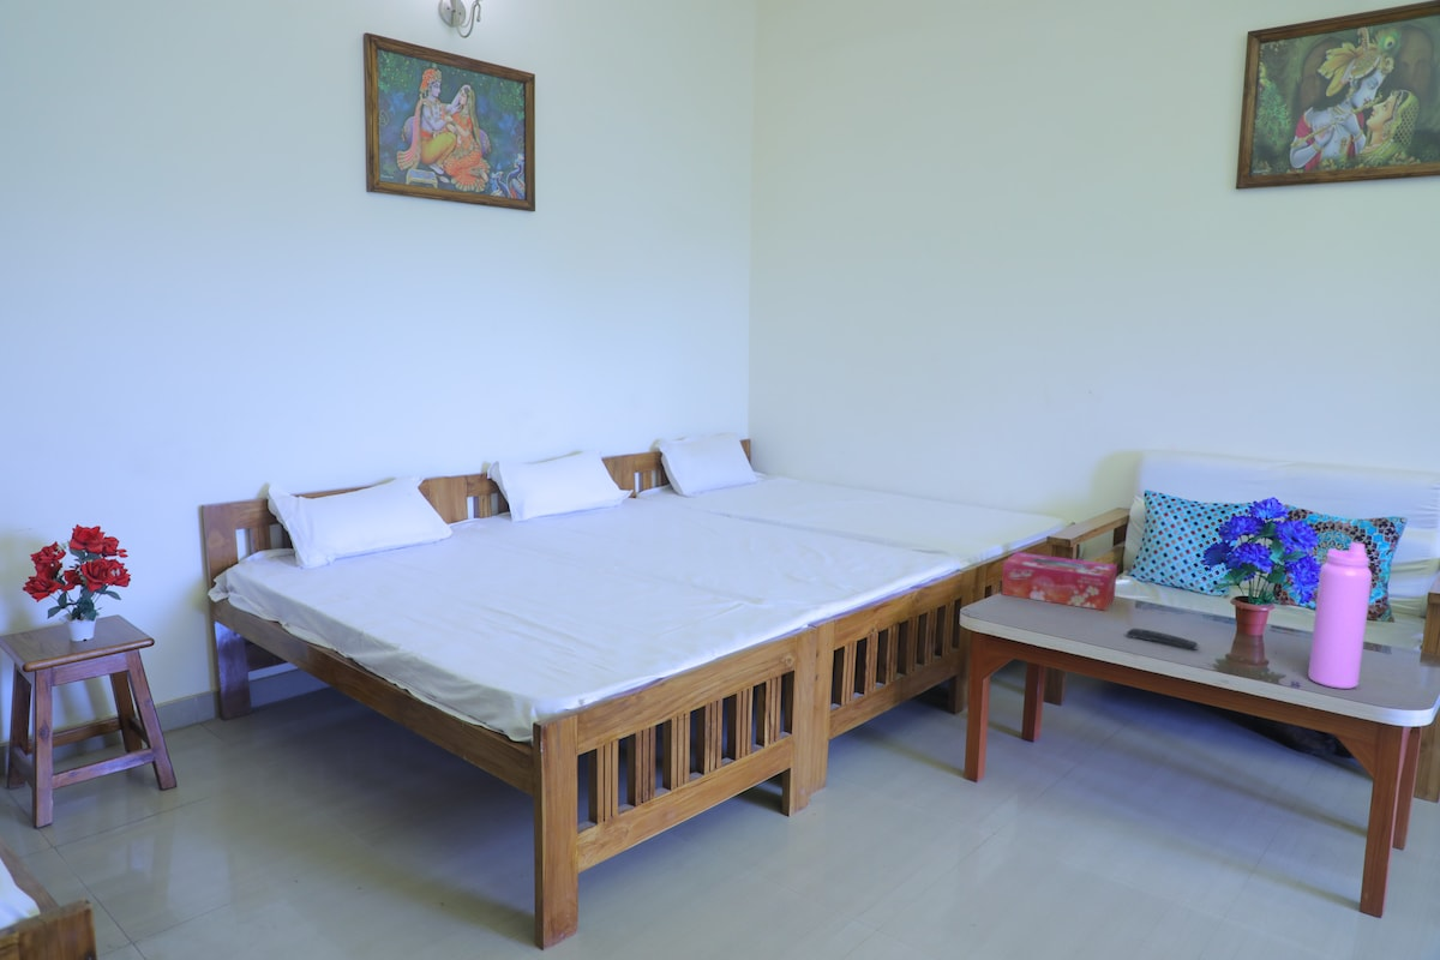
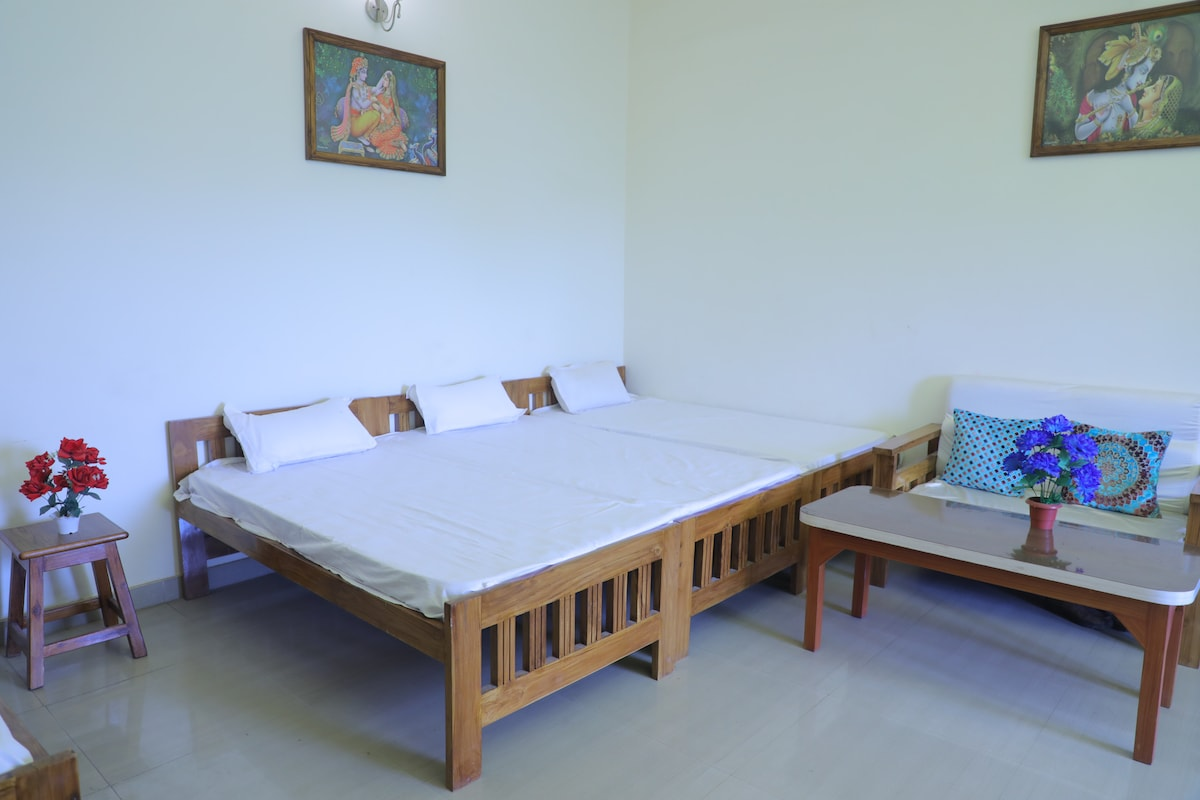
- remote control [1126,626,1201,650]
- water bottle [1307,541,1373,690]
- tissue box [1001,551,1118,612]
